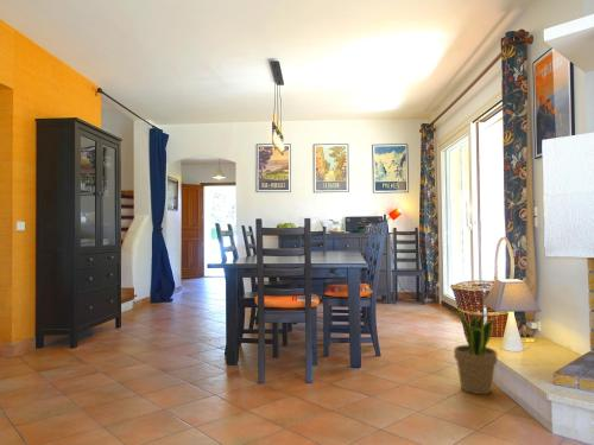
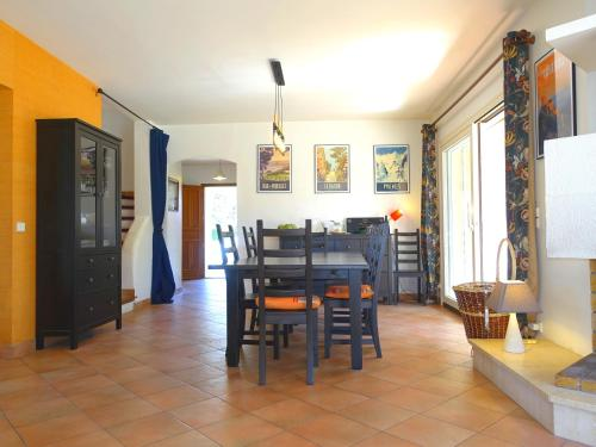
- potted plant [449,307,499,395]
